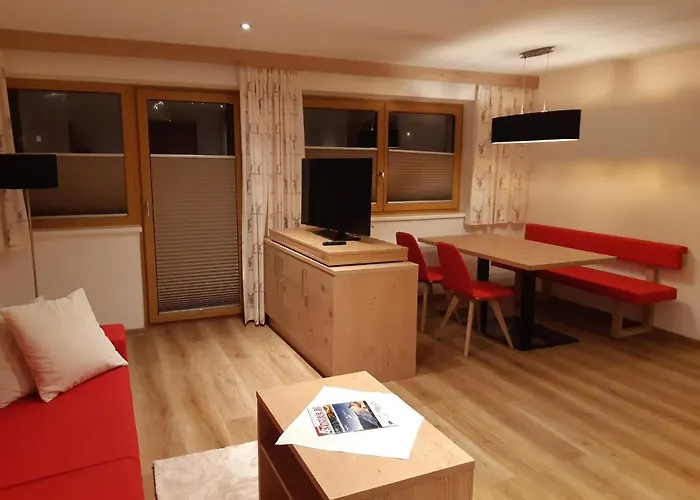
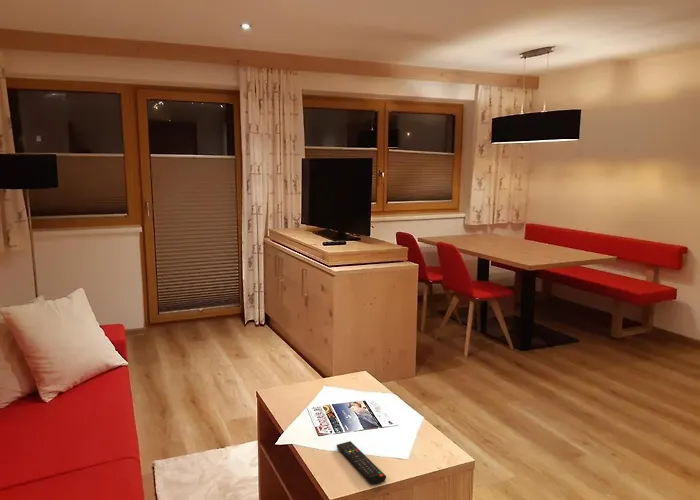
+ remote control [336,440,387,485]
